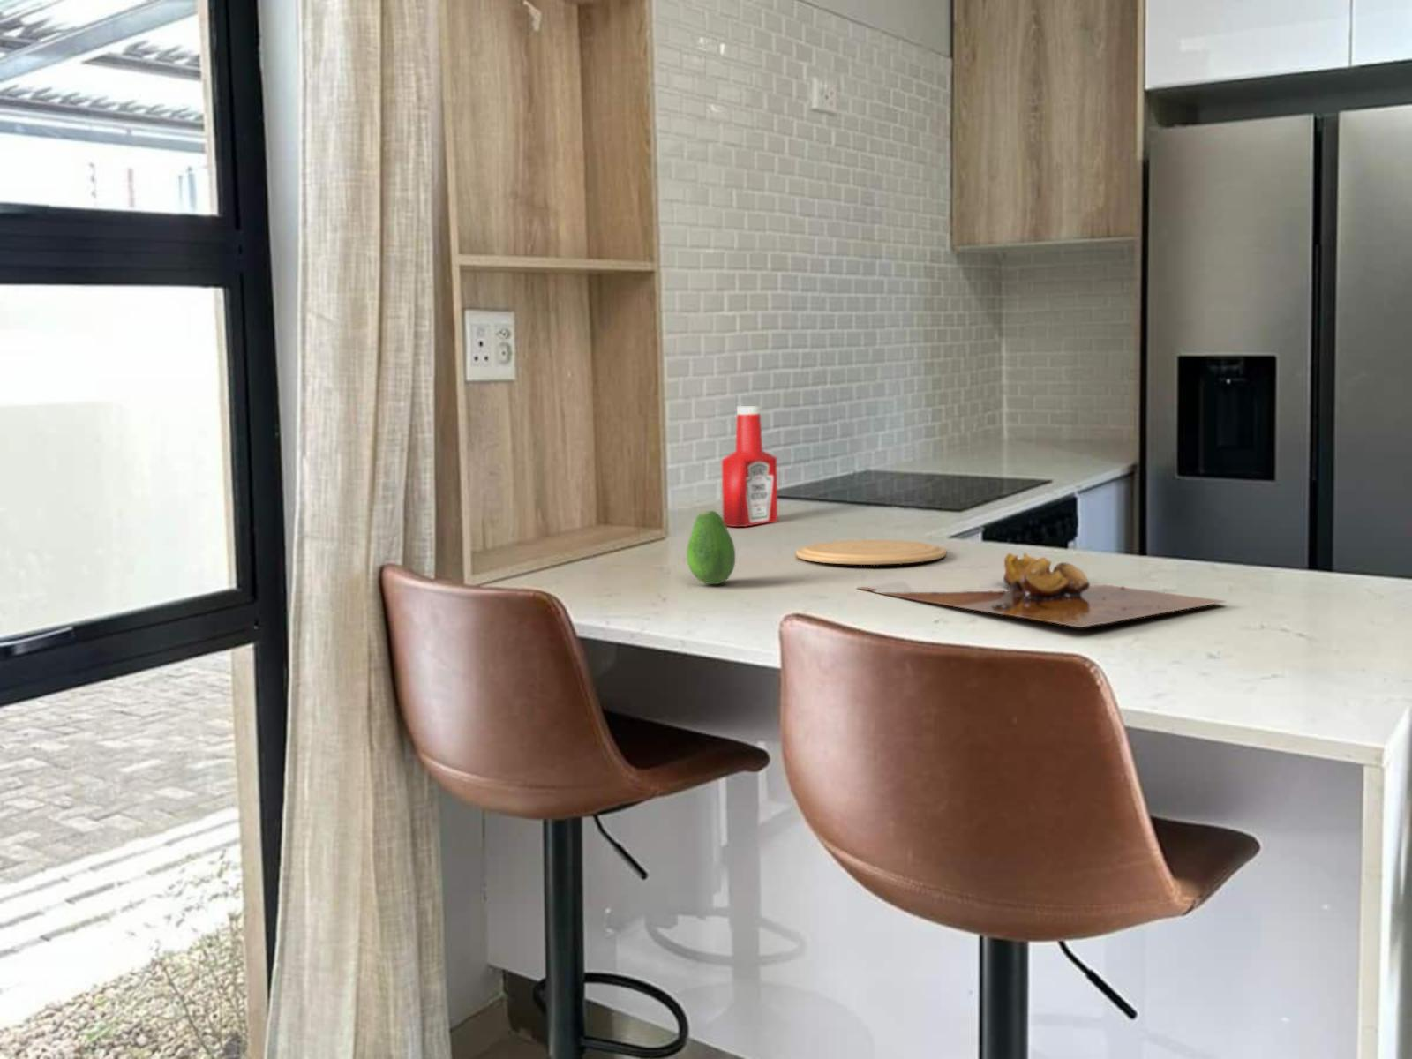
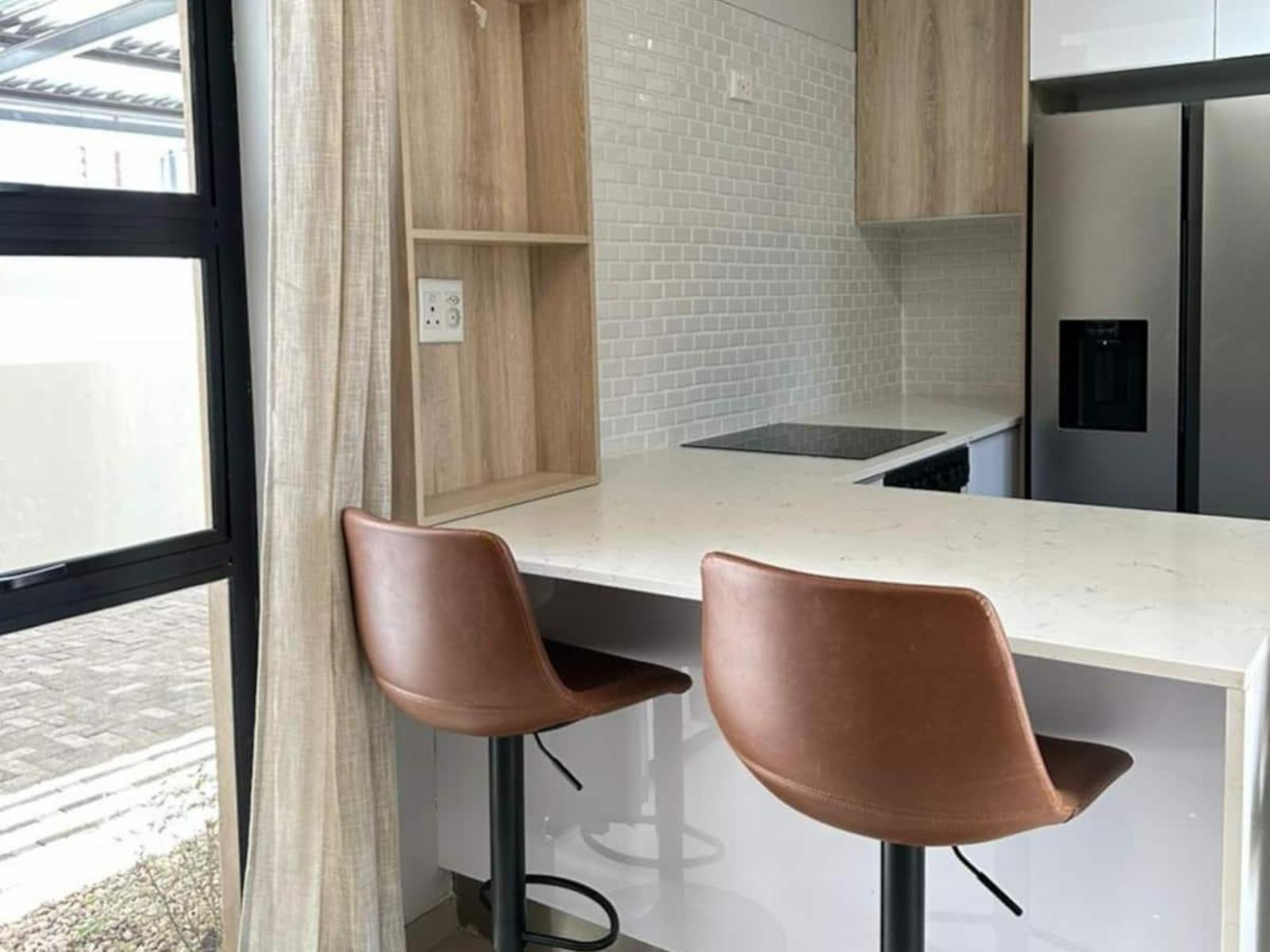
- fruit [686,511,736,585]
- cutting board [857,552,1227,629]
- soap bottle [720,405,778,527]
- plate [795,540,947,566]
